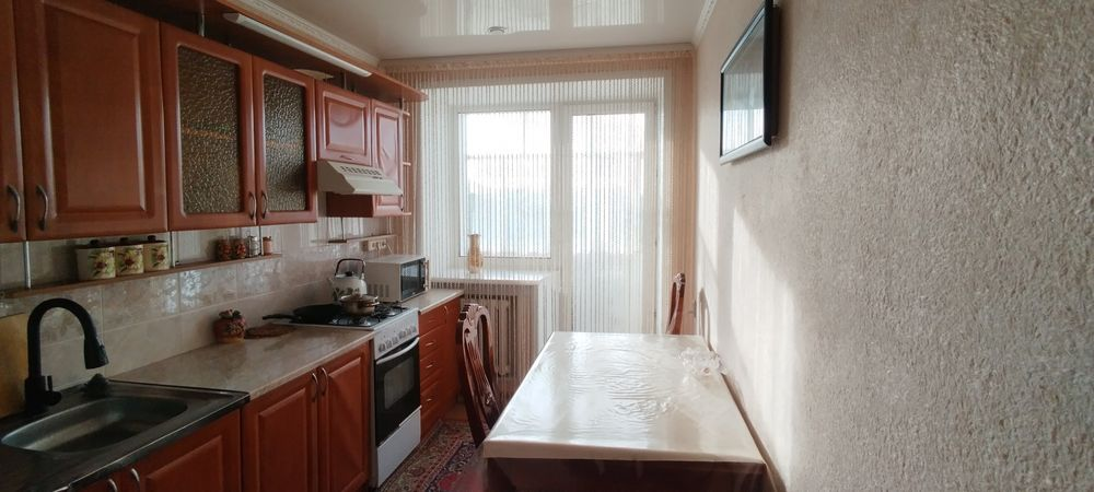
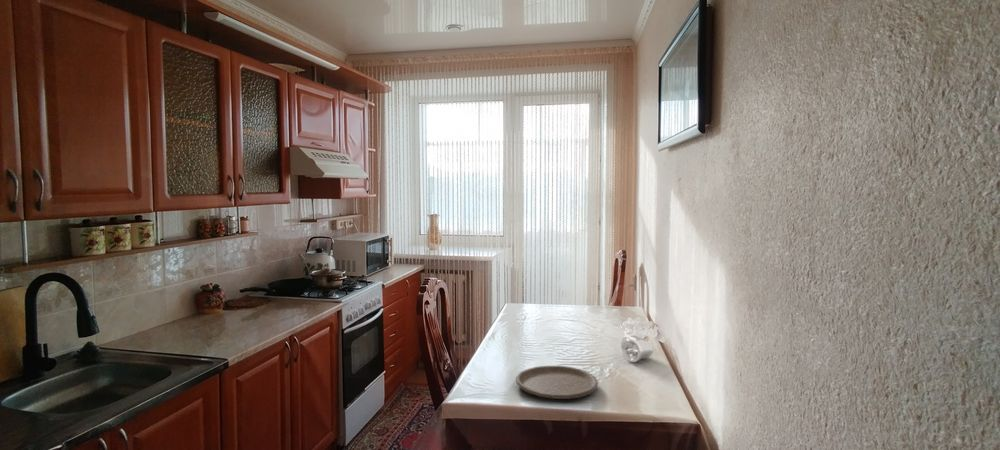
+ plate [515,365,599,400]
+ pipe fitting [620,332,654,363]
